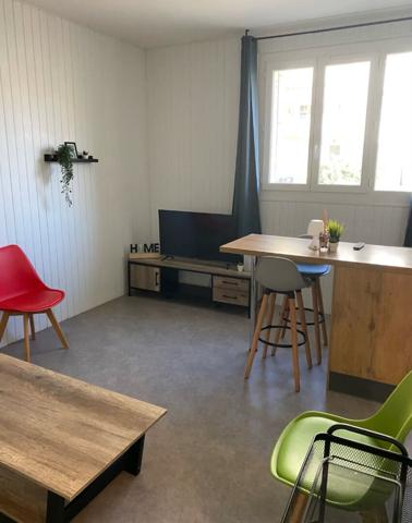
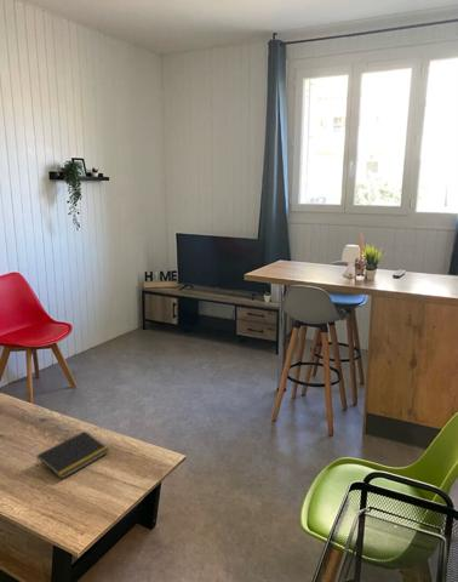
+ notepad [35,430,110,480]
